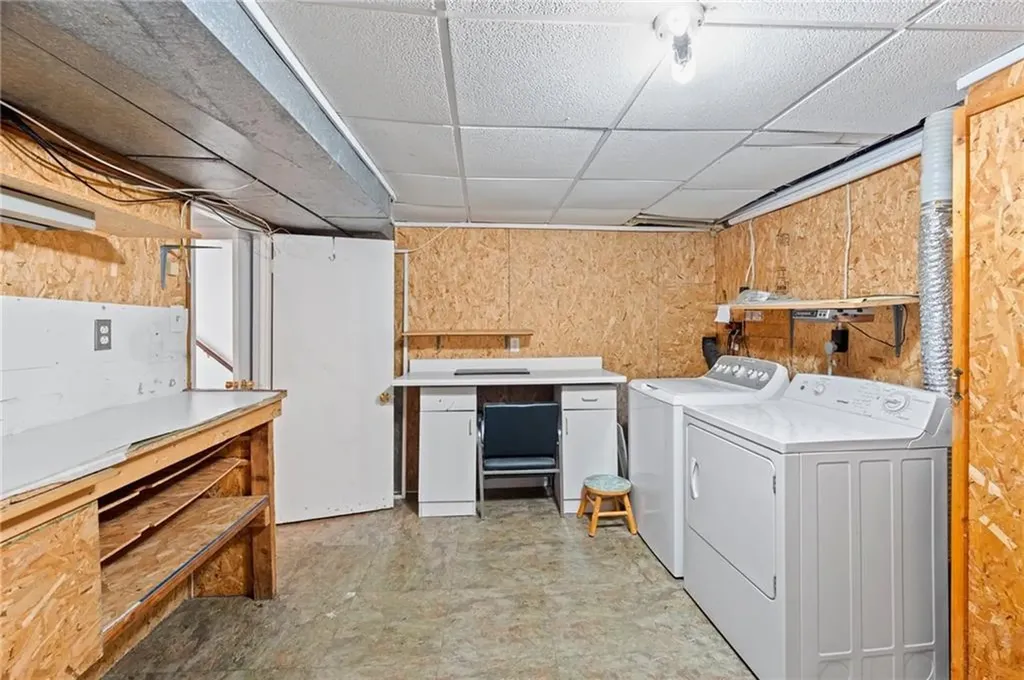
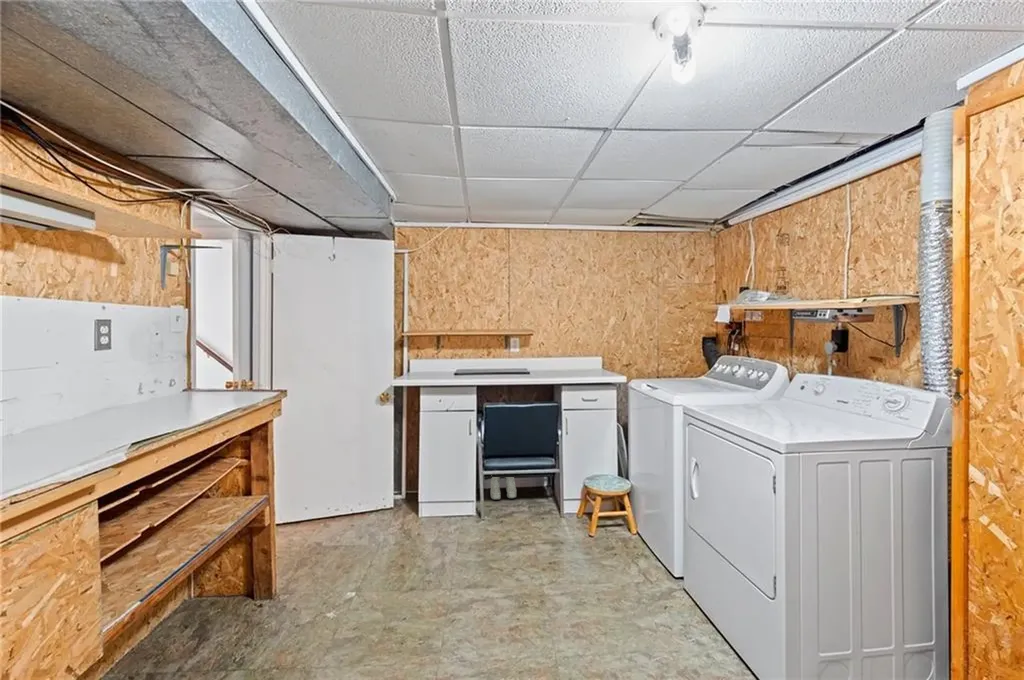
+ boots [490,476,517,501]
